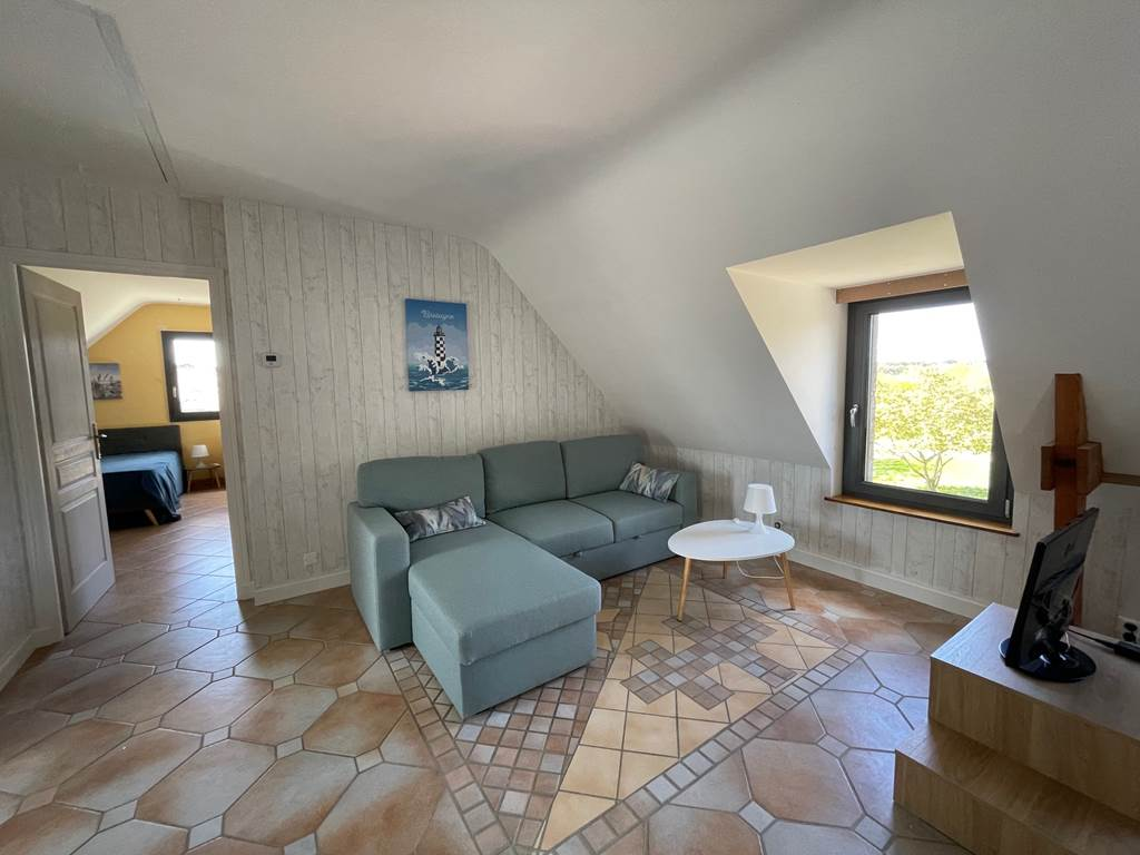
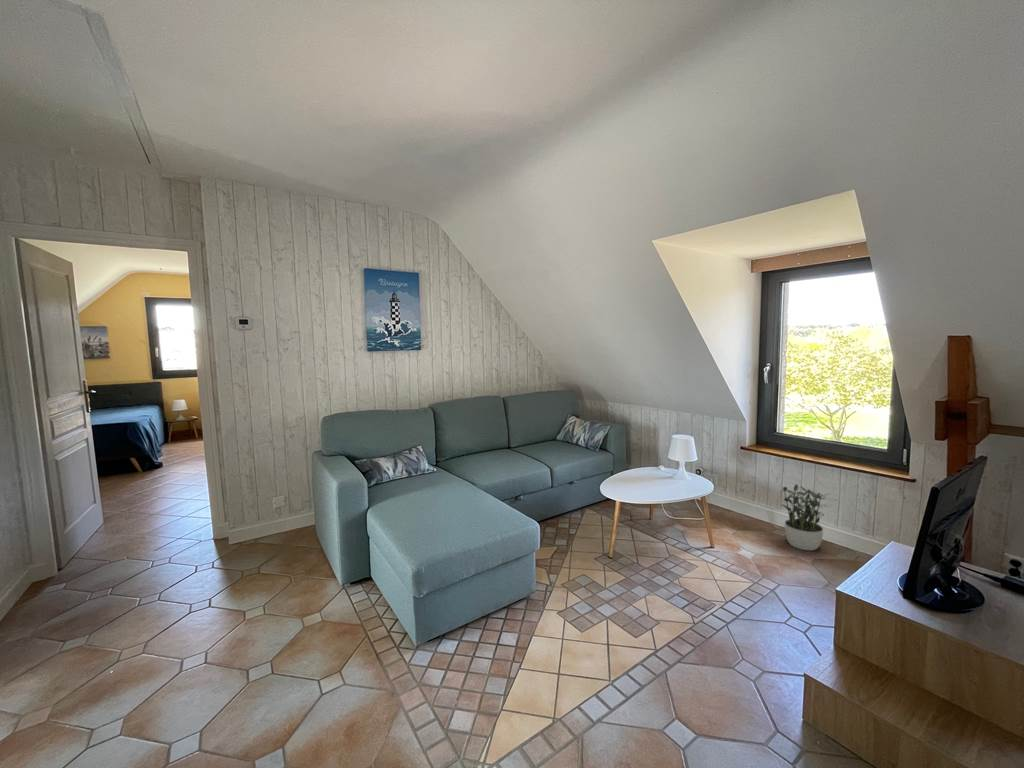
+ potted plant [780,483,830,551]
